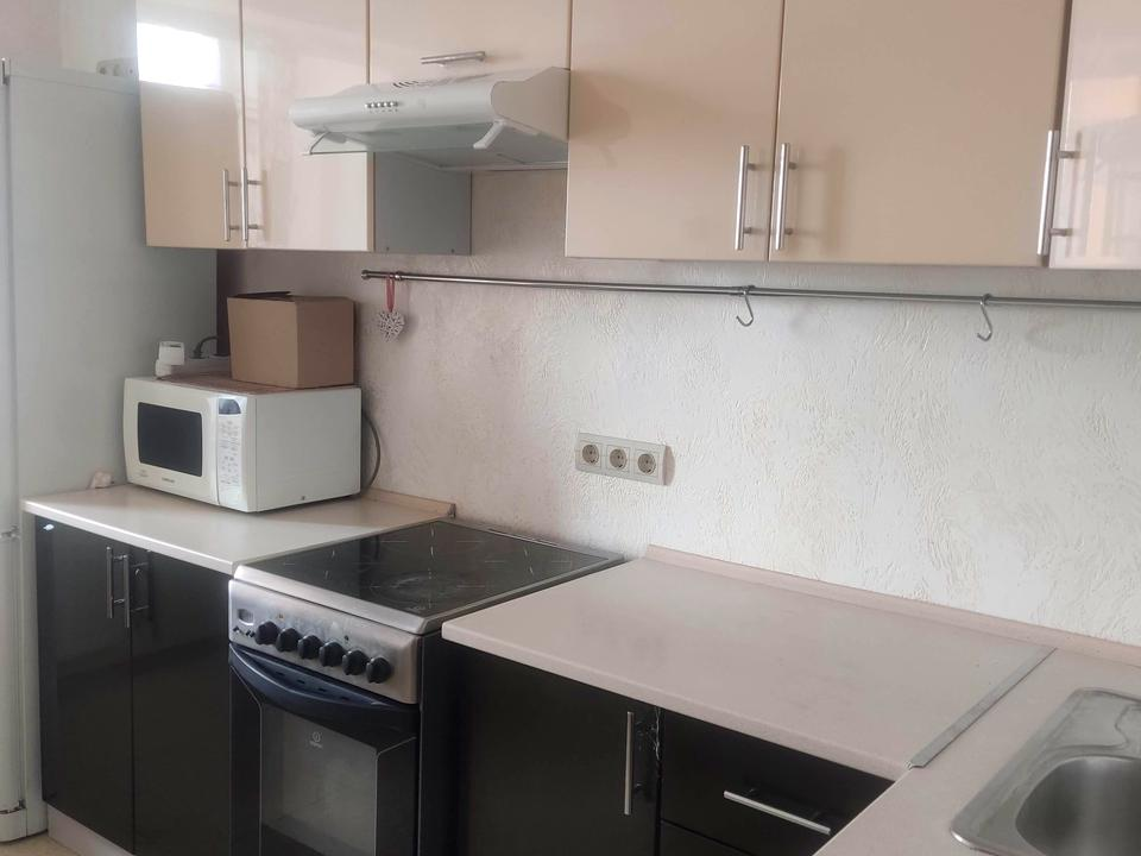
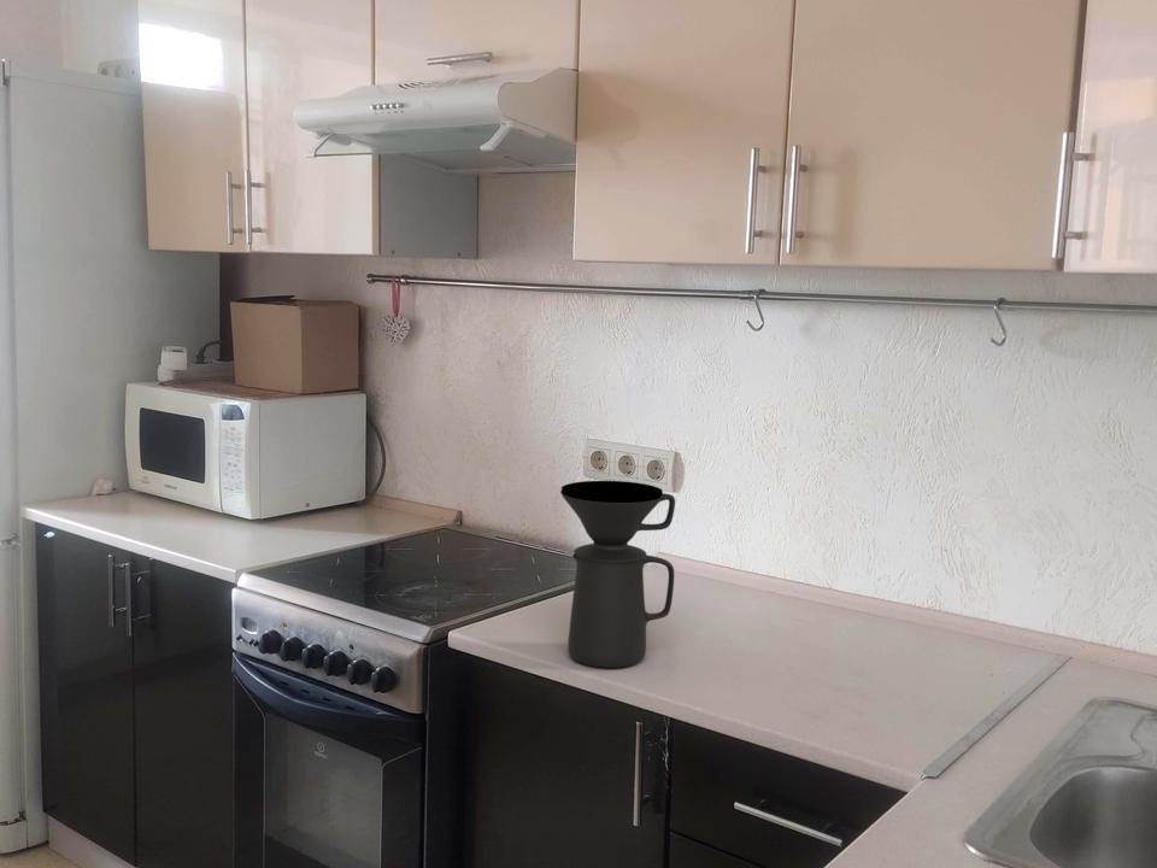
+ coffee maker [559,480,676,669]
